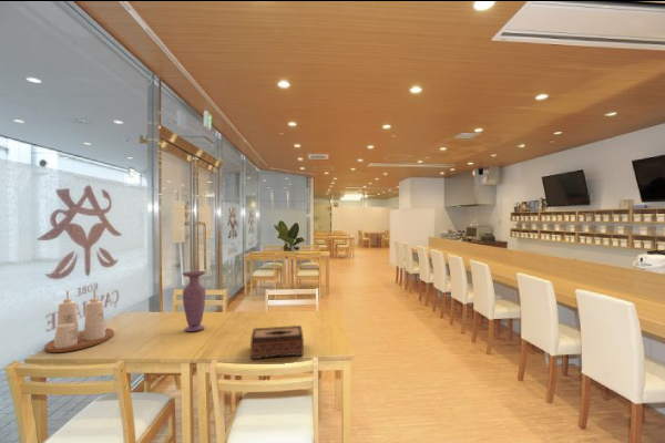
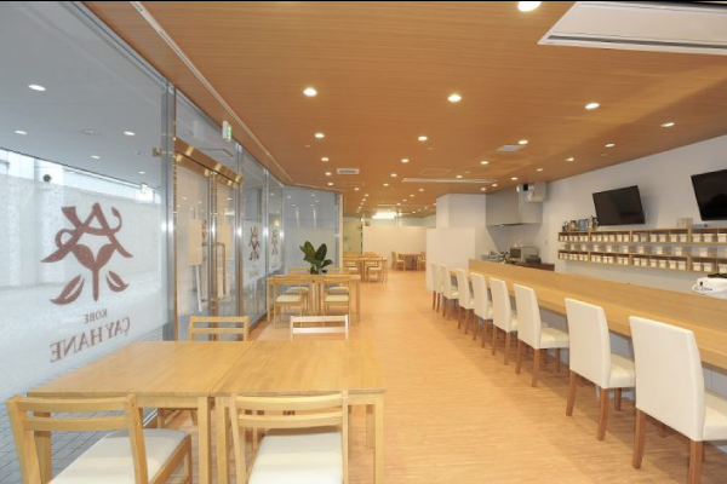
- tissue box [249,324,305,360]
- vase [182,270,206,332]
- condiment set [43,289,114,353]
